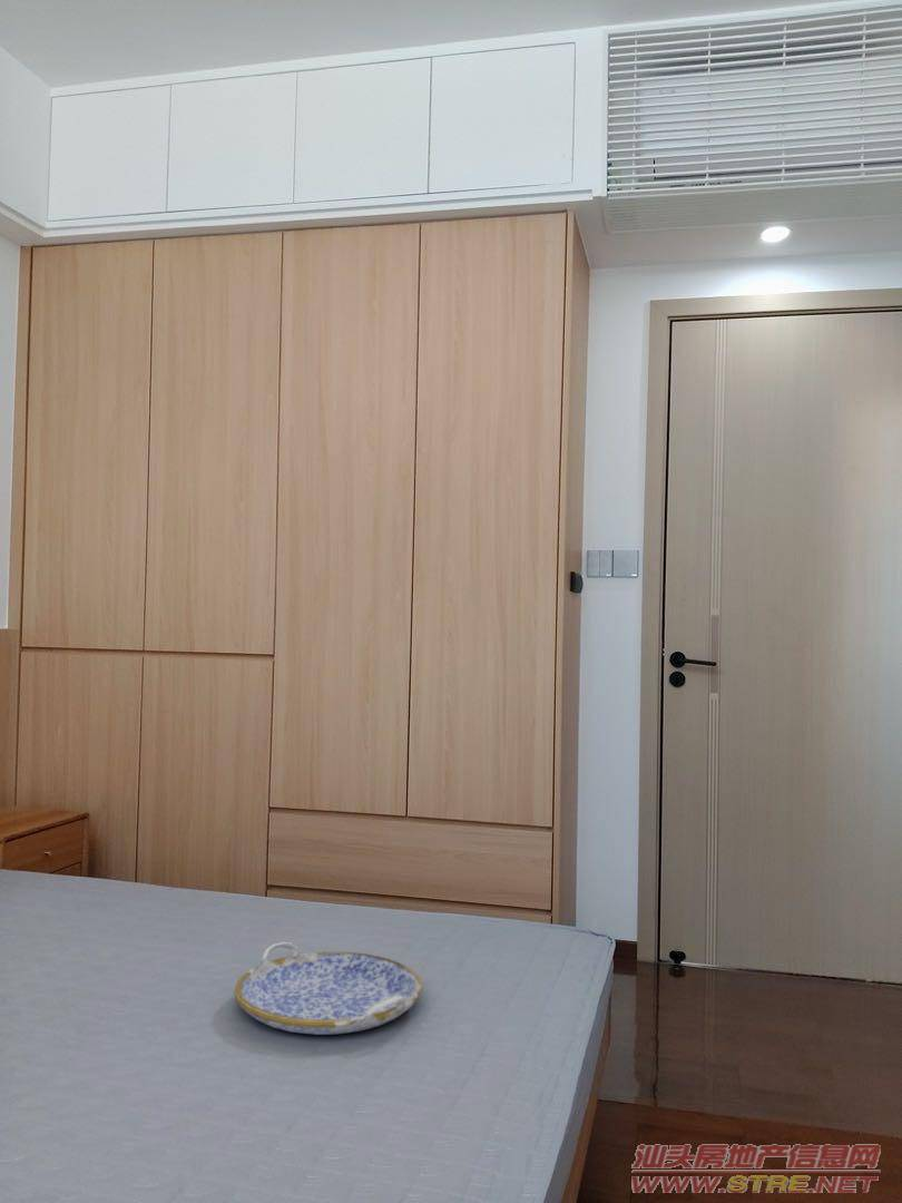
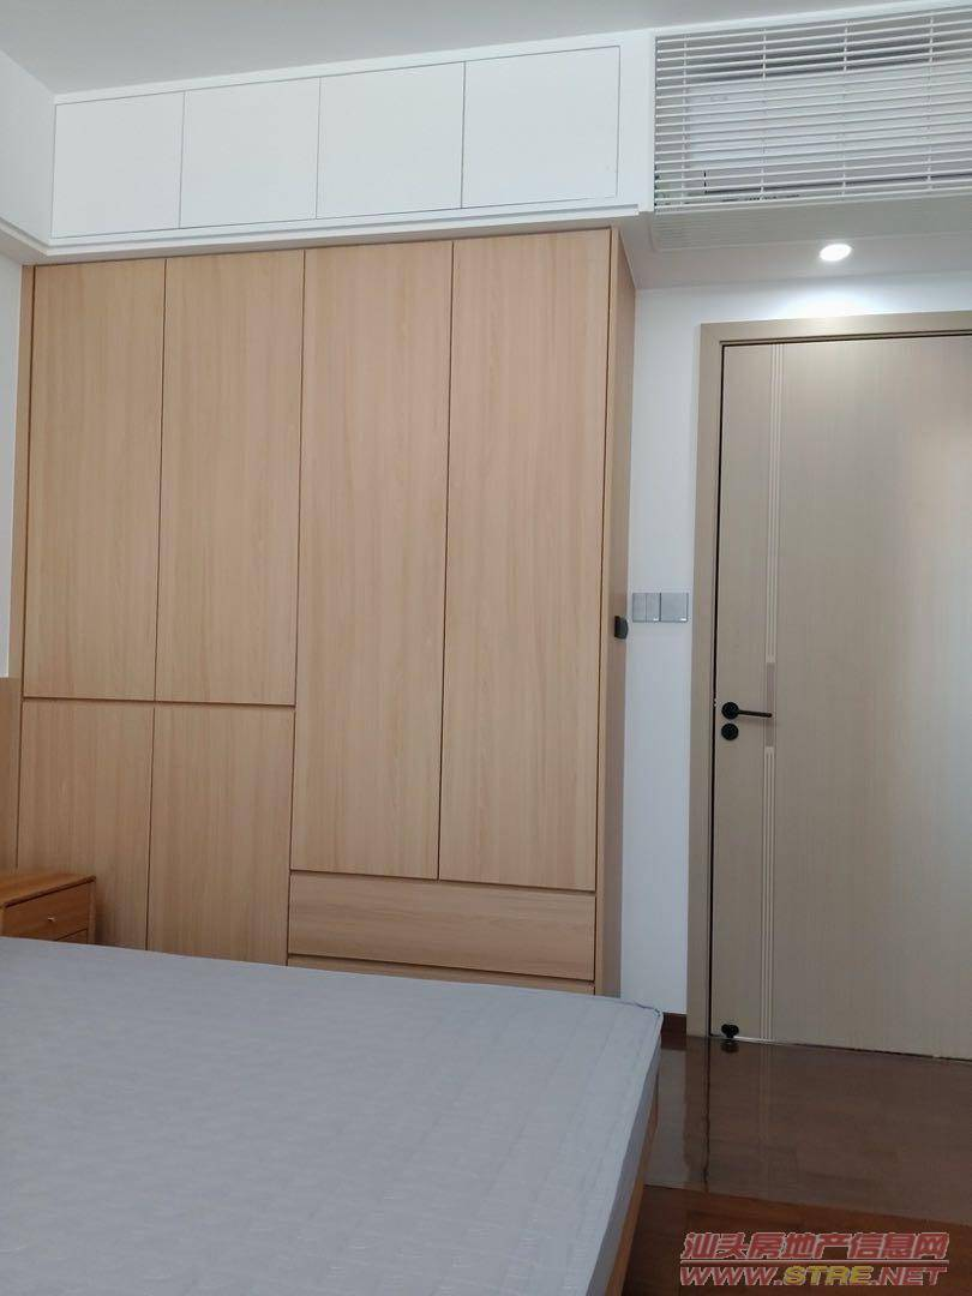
- serving tray [233,941,423,1036]
